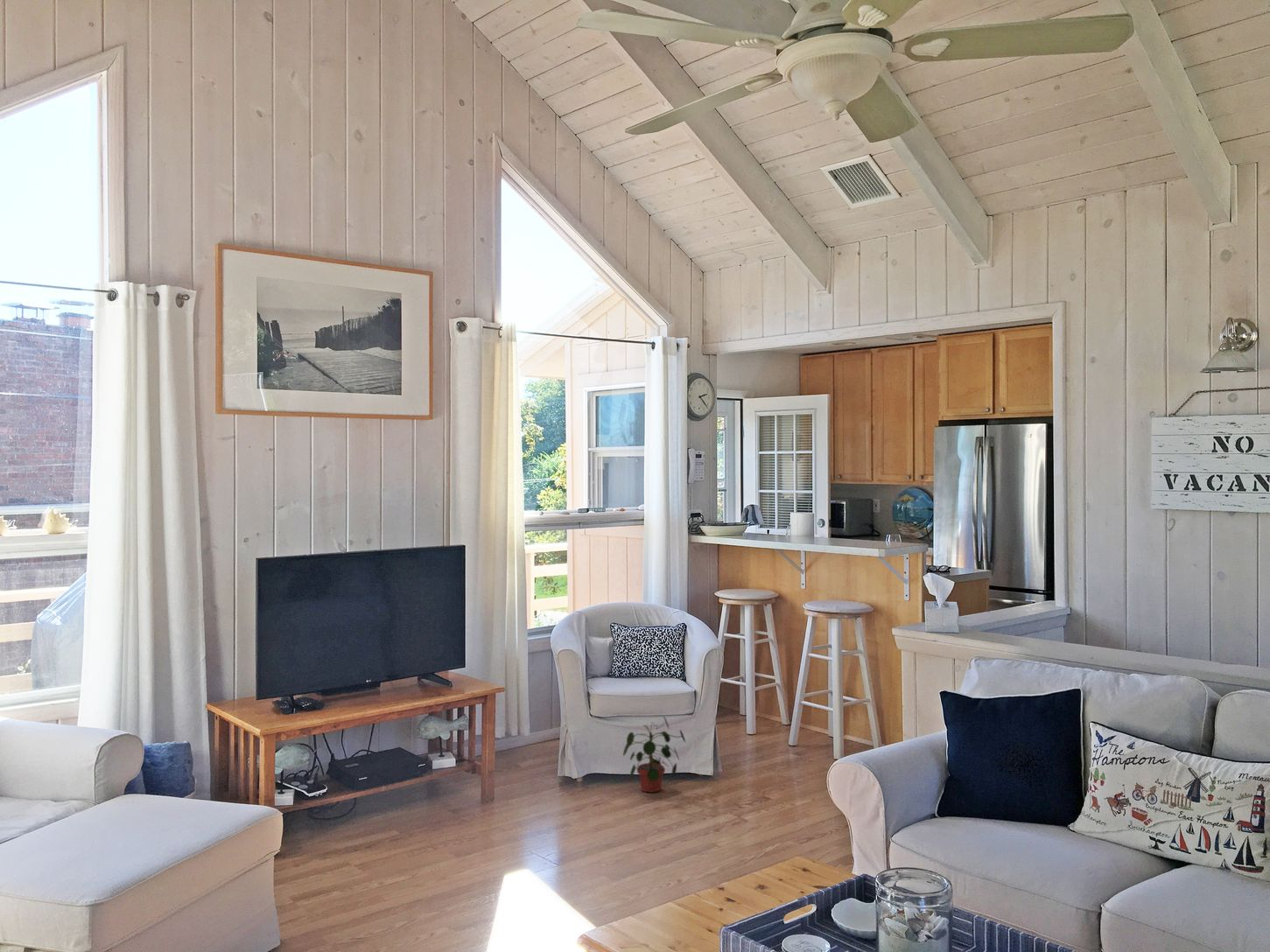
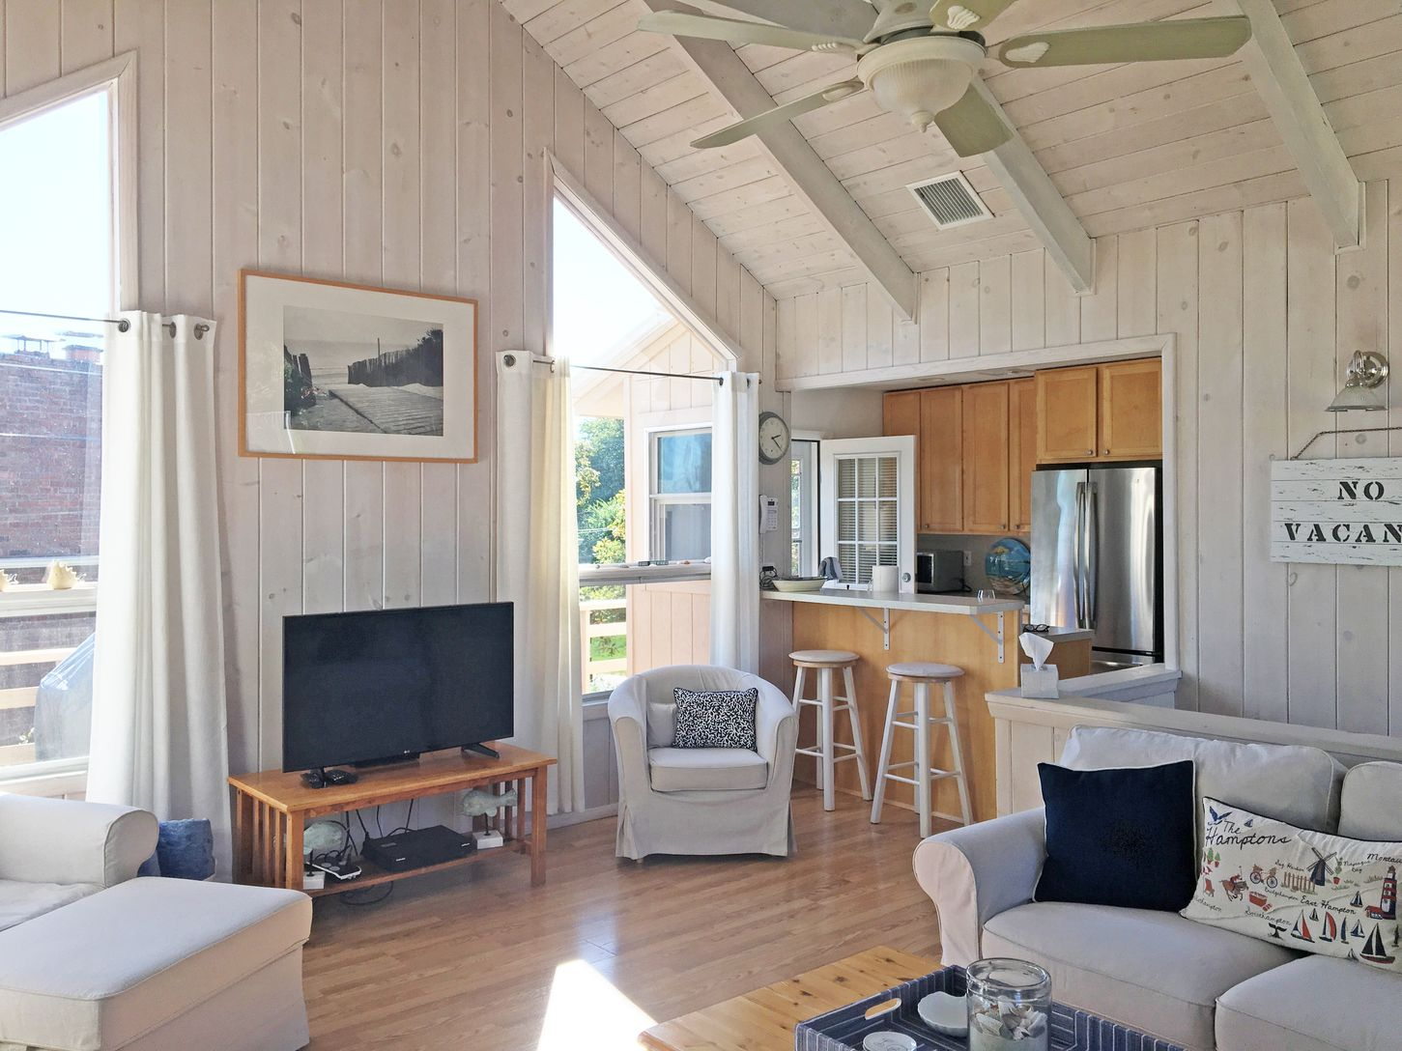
- potted plant [622,716,686,794]
